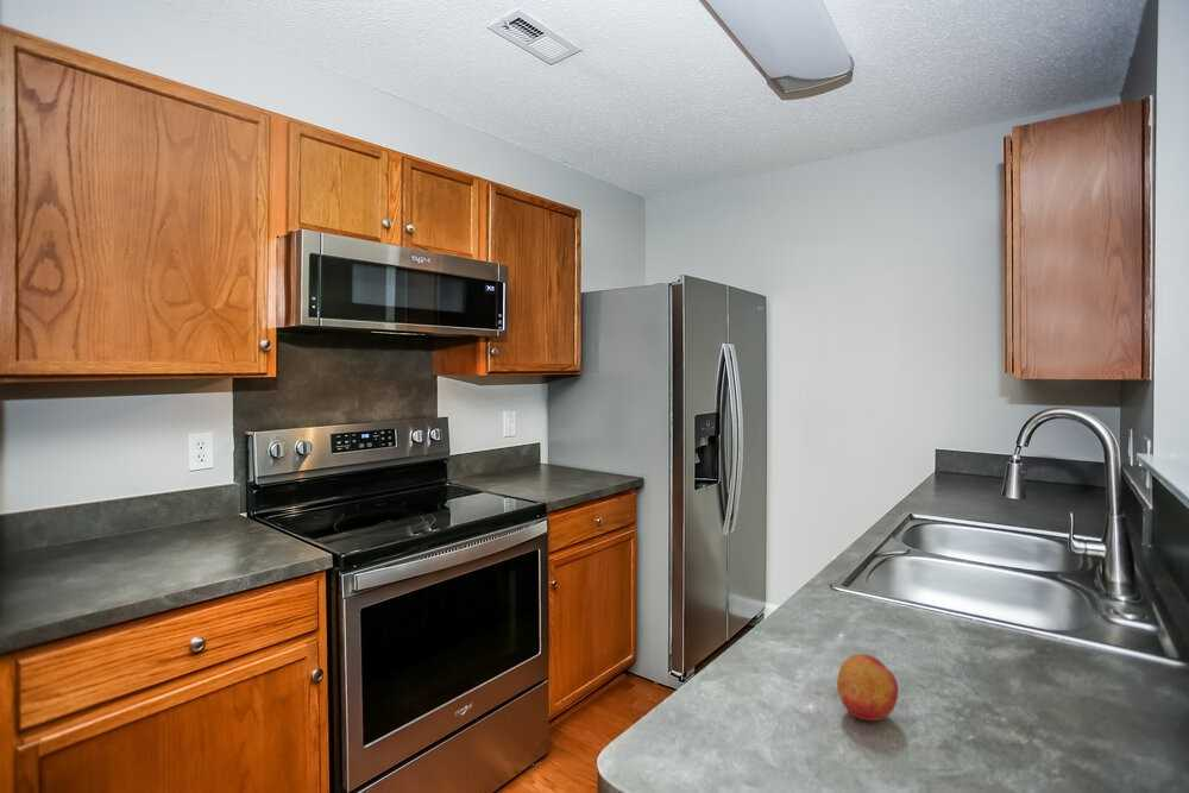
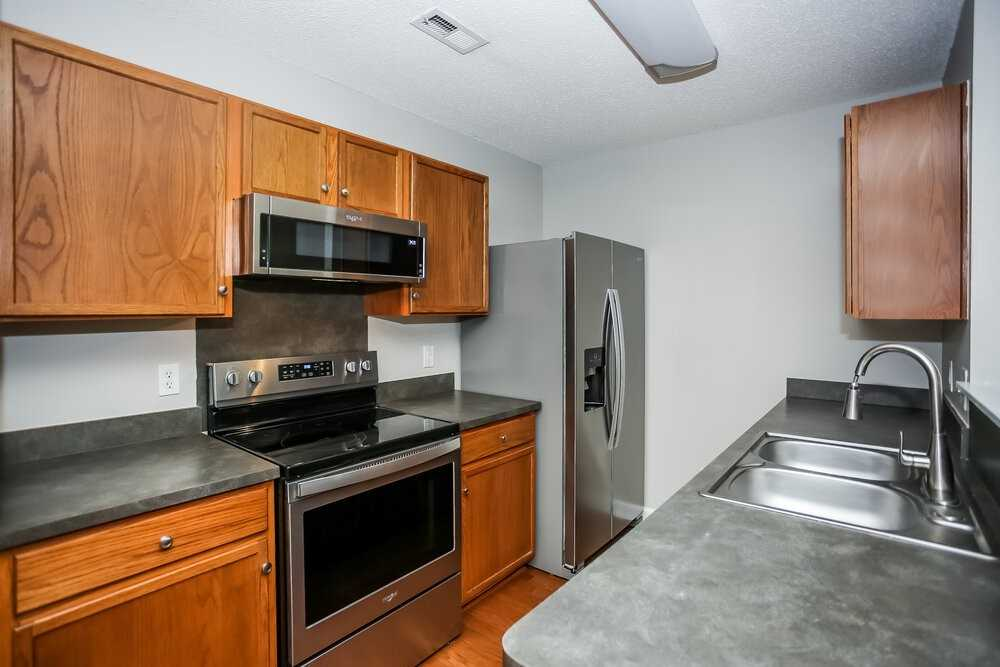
- fruit [836,653,899,722]
